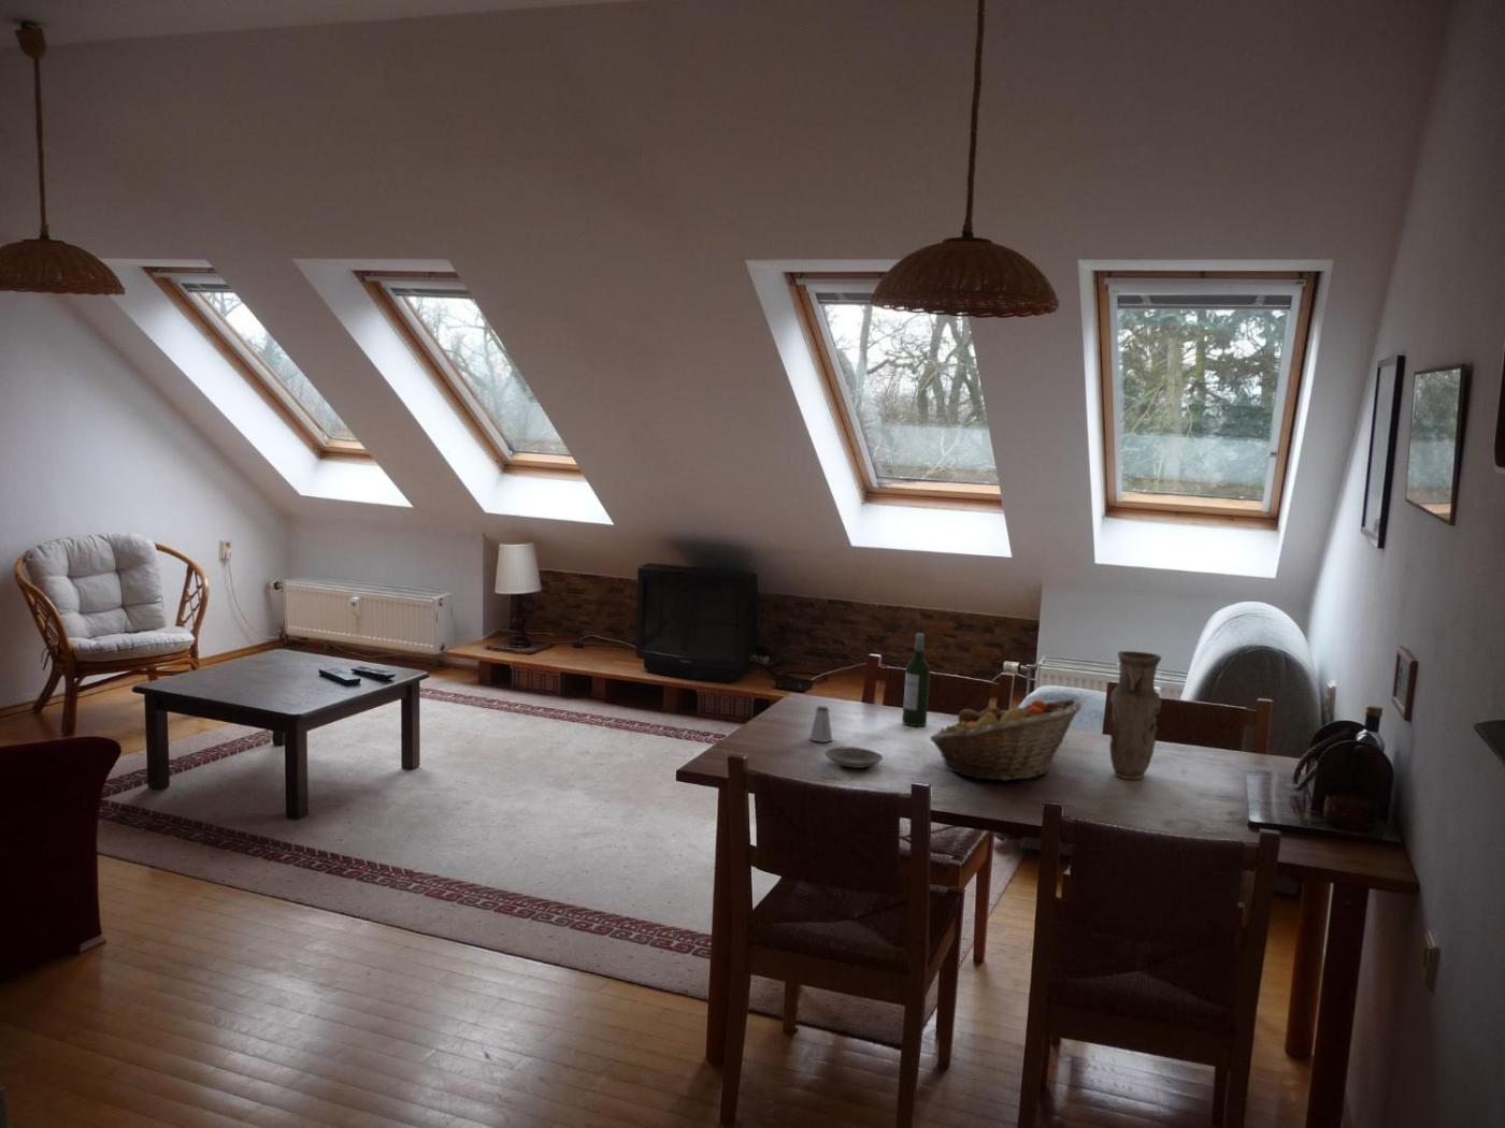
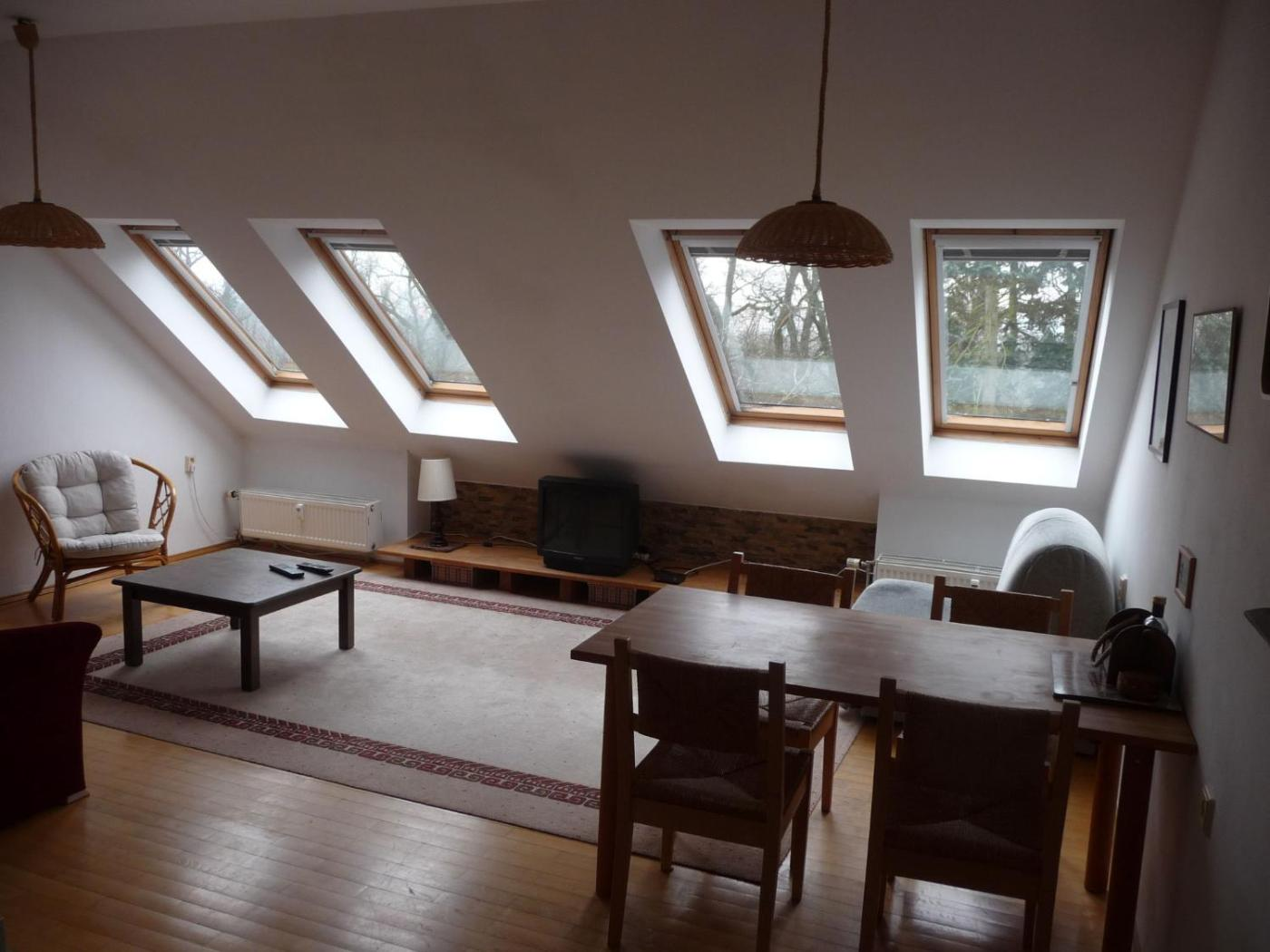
- saltshaker [808,705,833,743]
- vase [1108,650,1163,780]
- wine bottle [901,633,931,728]
- fruit basket [929,698,1082,782]
- plate [824,745,884,769]
